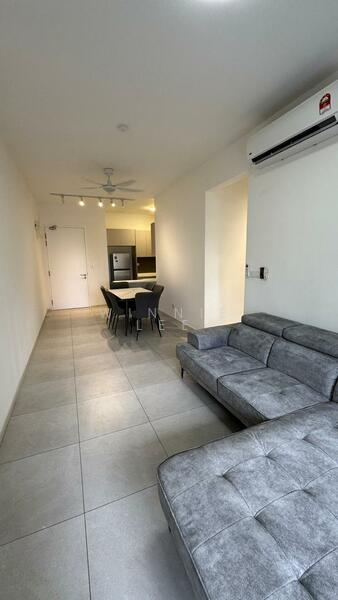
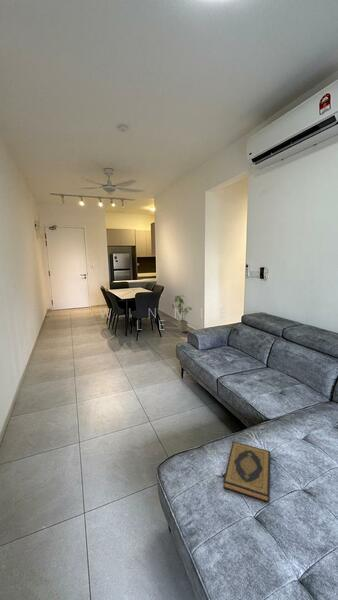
+ house plant [173,294,193,333]
+ hardback book [222,441,271,503]
